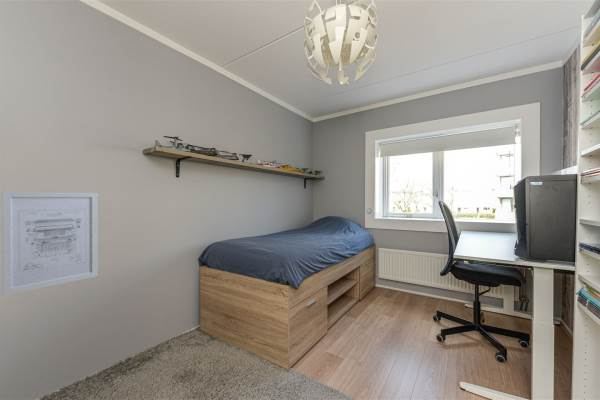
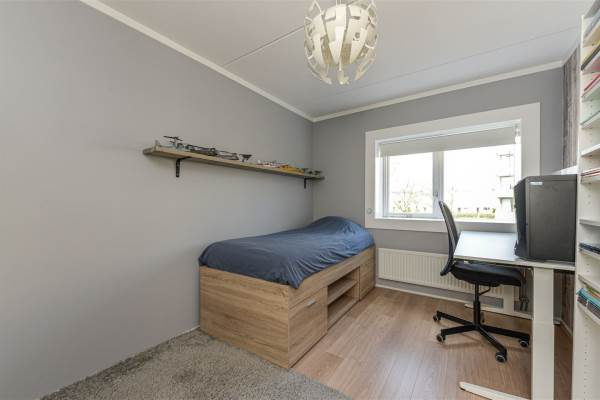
- wall art [1,190,99,297]
